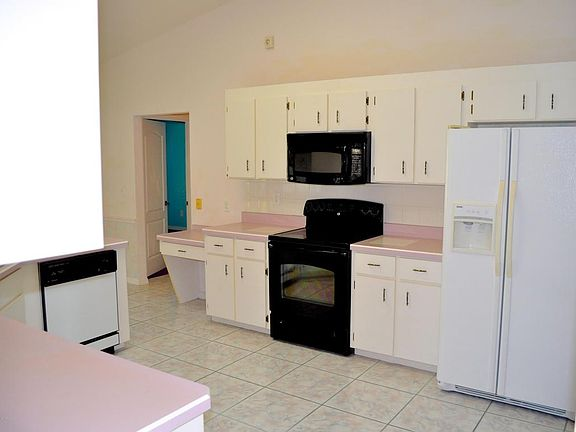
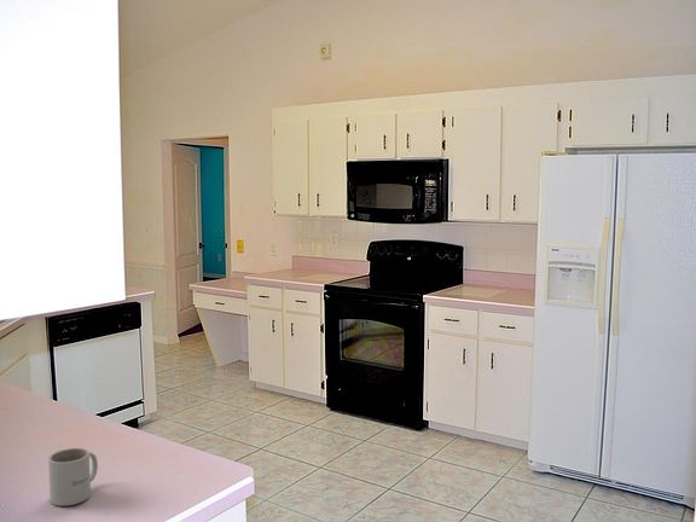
+ mug [47,447,99,507]
